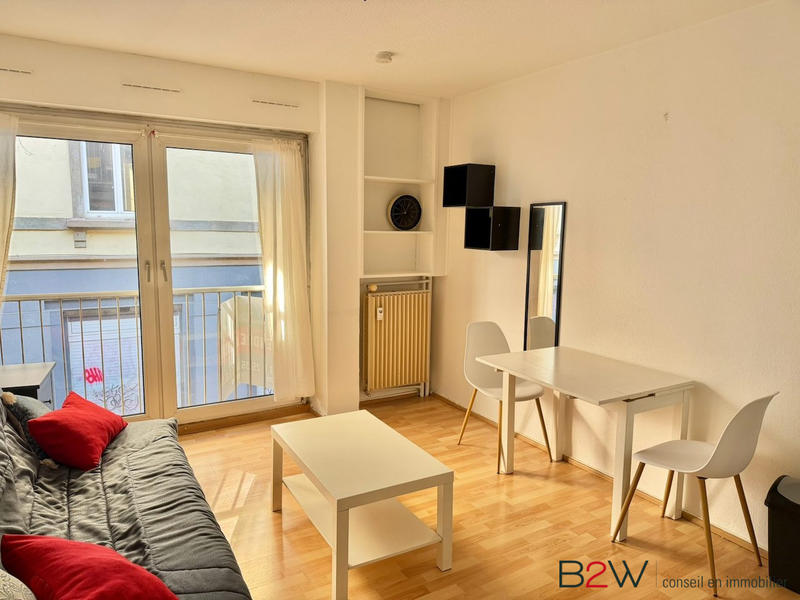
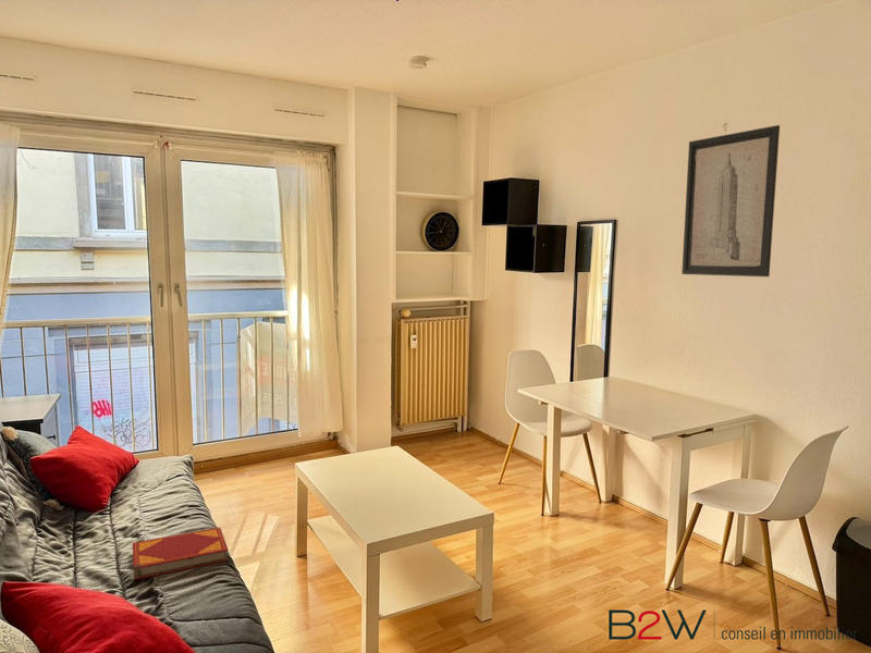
+ hardback book [132,527,230,581]
+ wall art [680,124,781,278]
